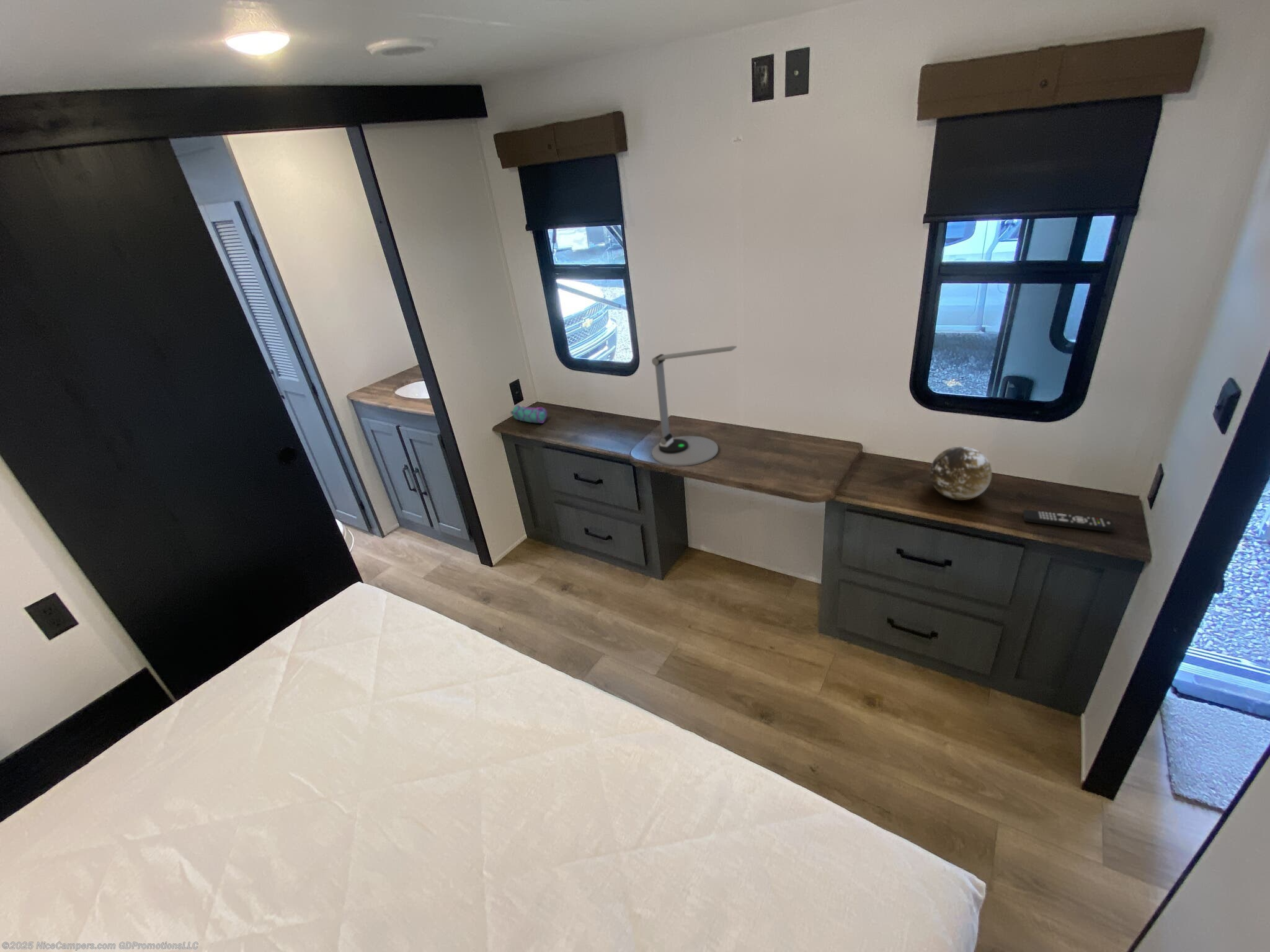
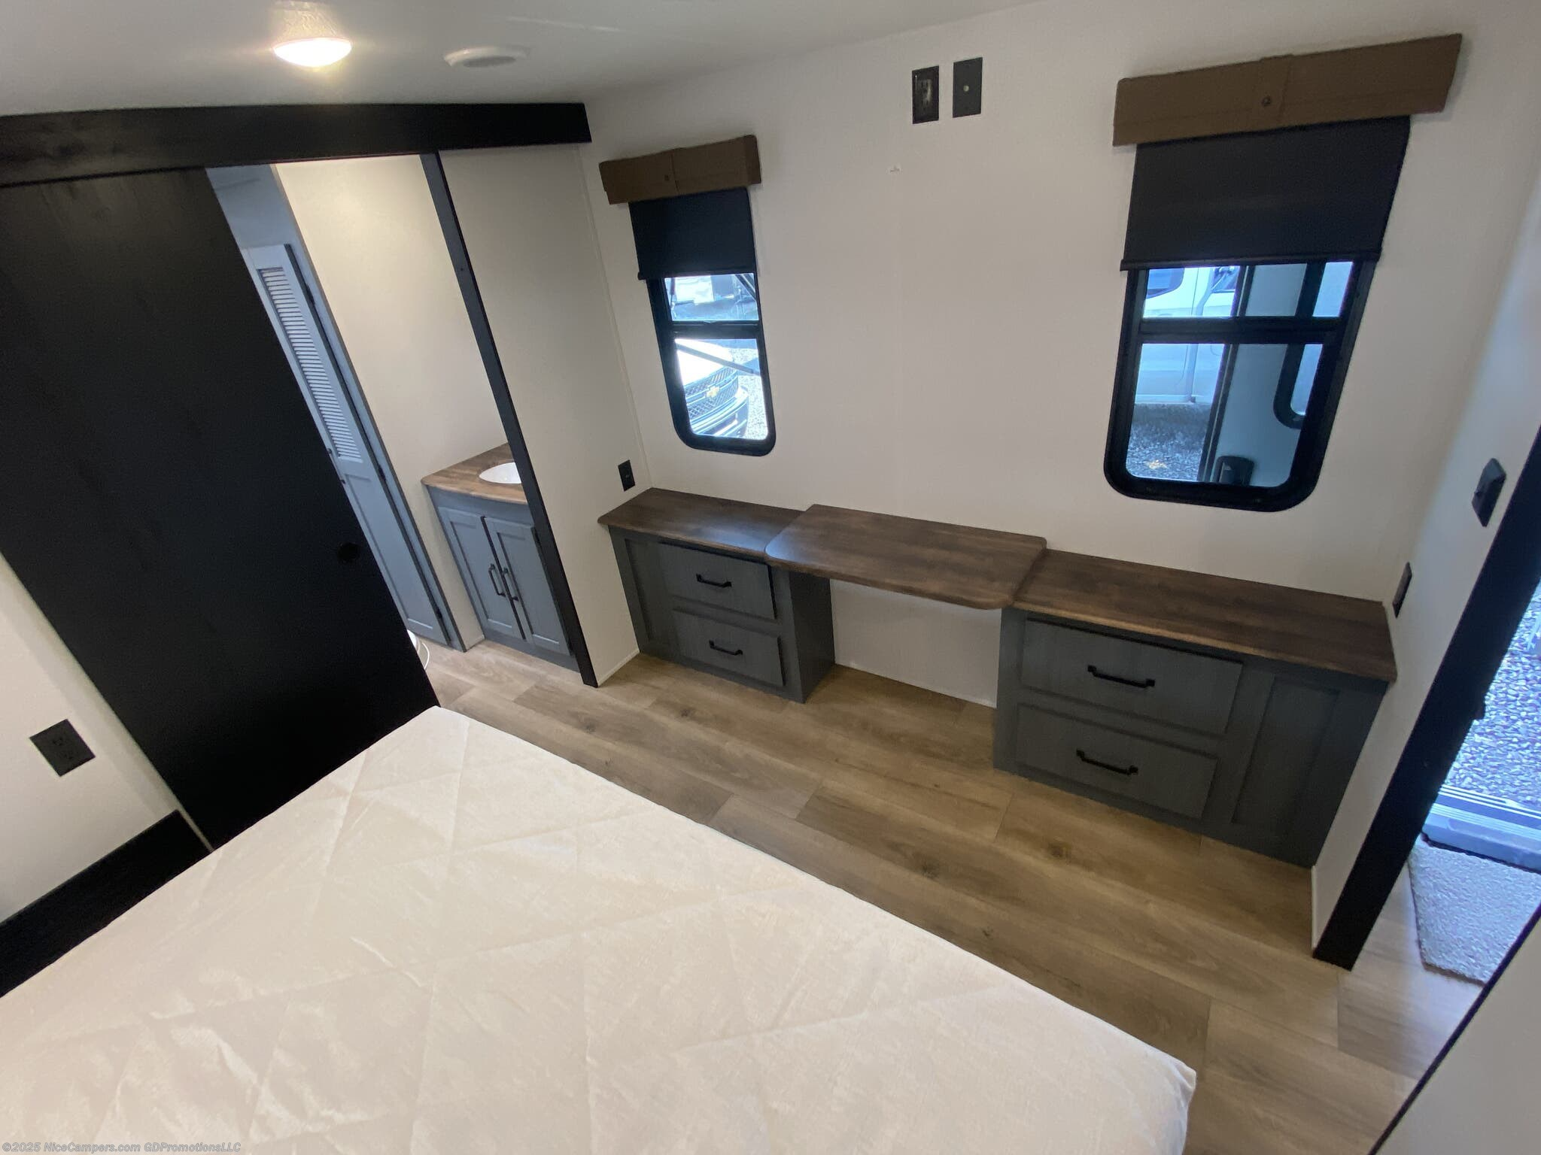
- decorative orb [929,446,993,501]
- remote control [1023,509,1116,532]
- pencil case [510,403,548,424]
- desk lamp [651,345,737,467]
